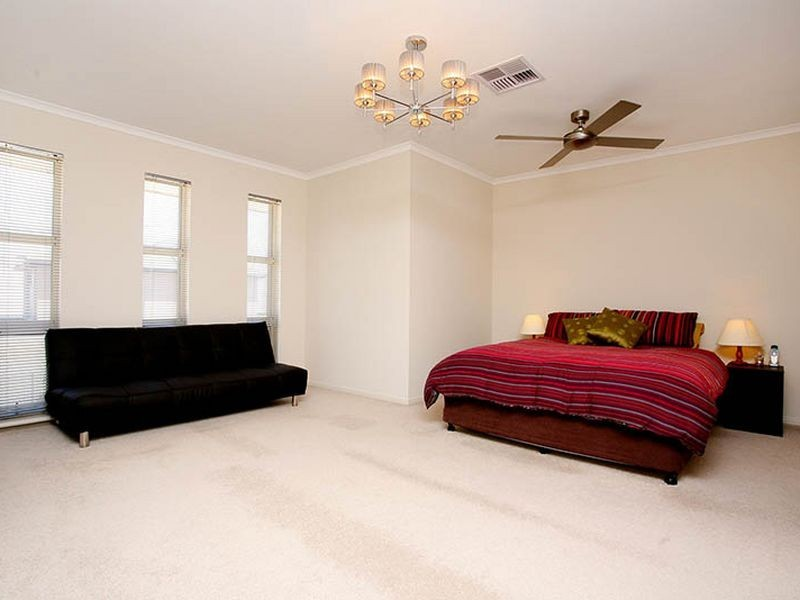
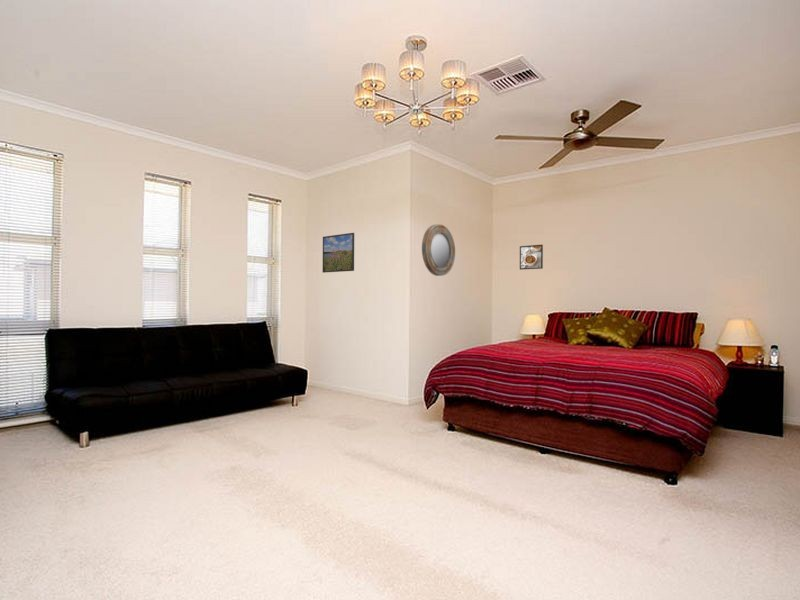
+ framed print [322,232,355,274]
+ home mirror [421,223,456,277]
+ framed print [519,244,544,271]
